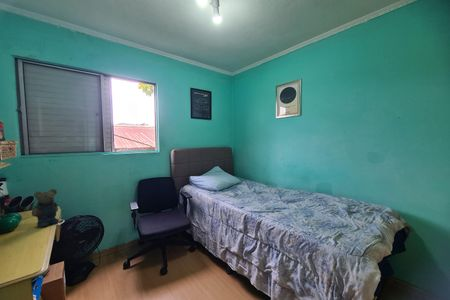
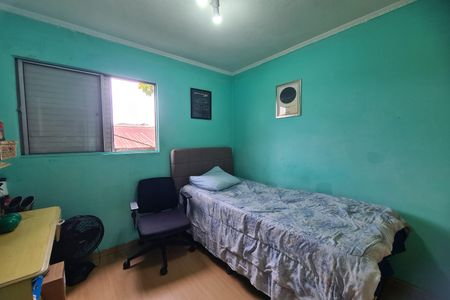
- teddy bear [31,188,60,228]
